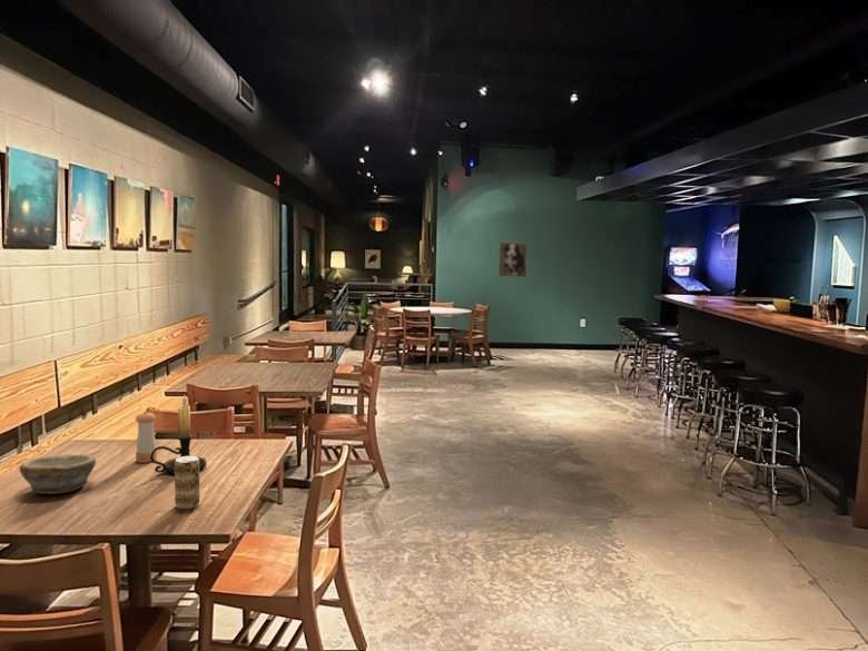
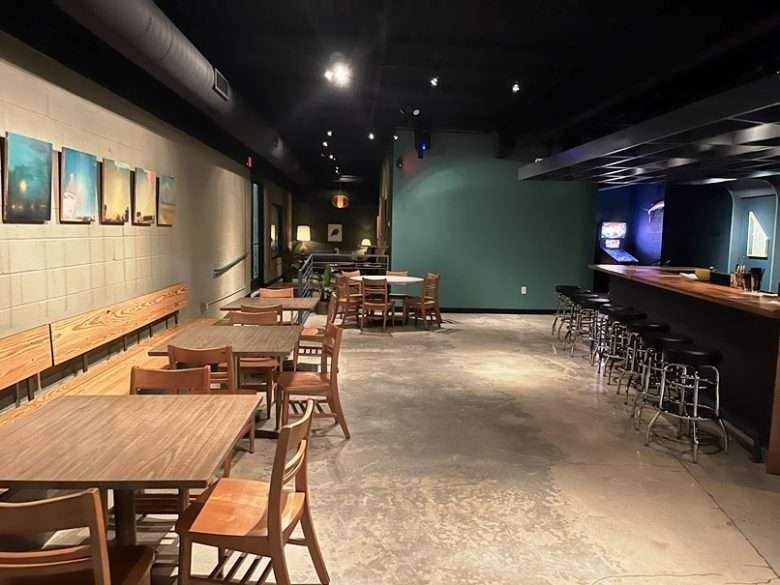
- bowl [18,454,97,495]
- pepper shaker [135,410,158,464]
- beverage can [174,455,200,510]
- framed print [497,241,529,278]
- candle holder [150,395,208,475]
